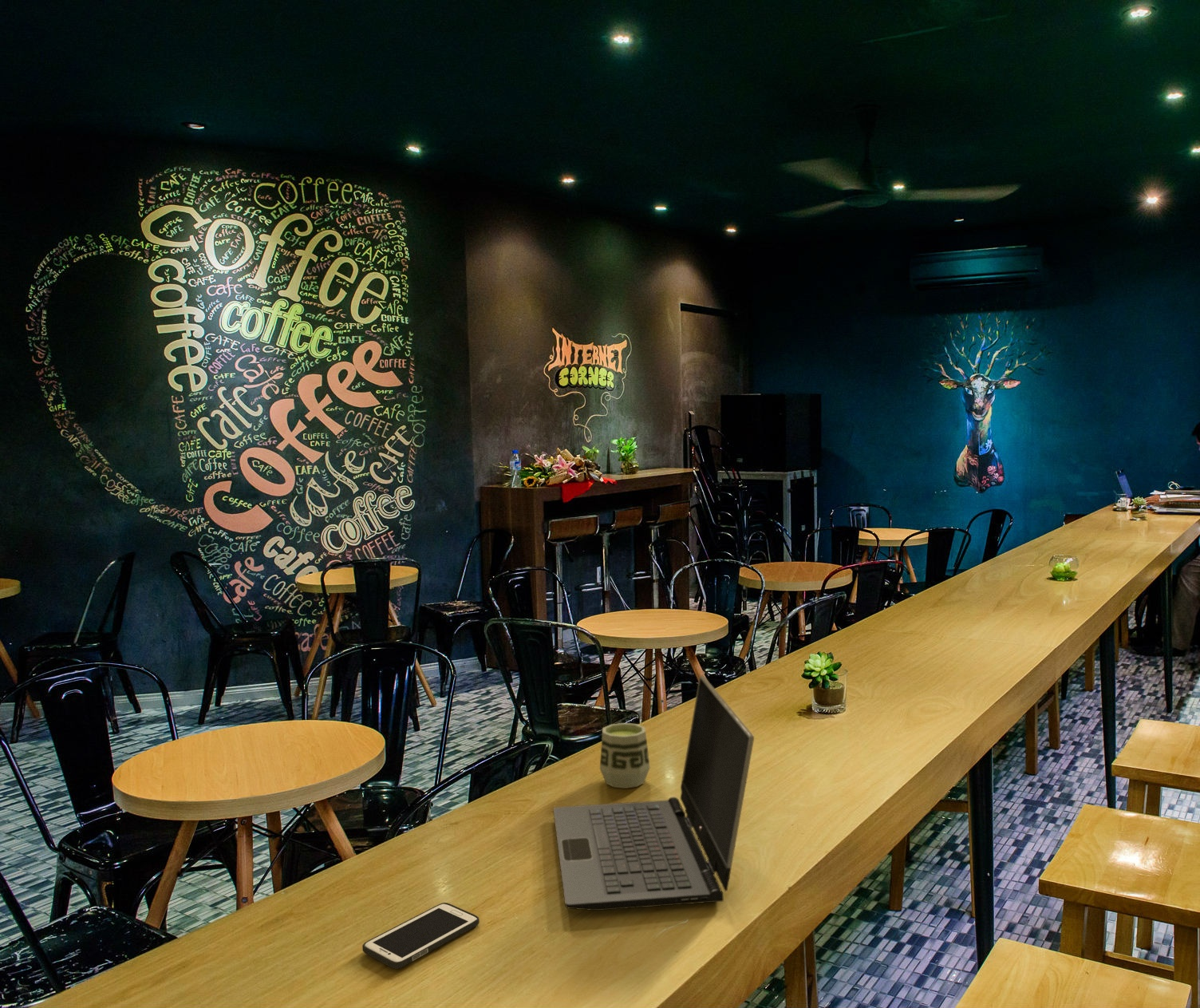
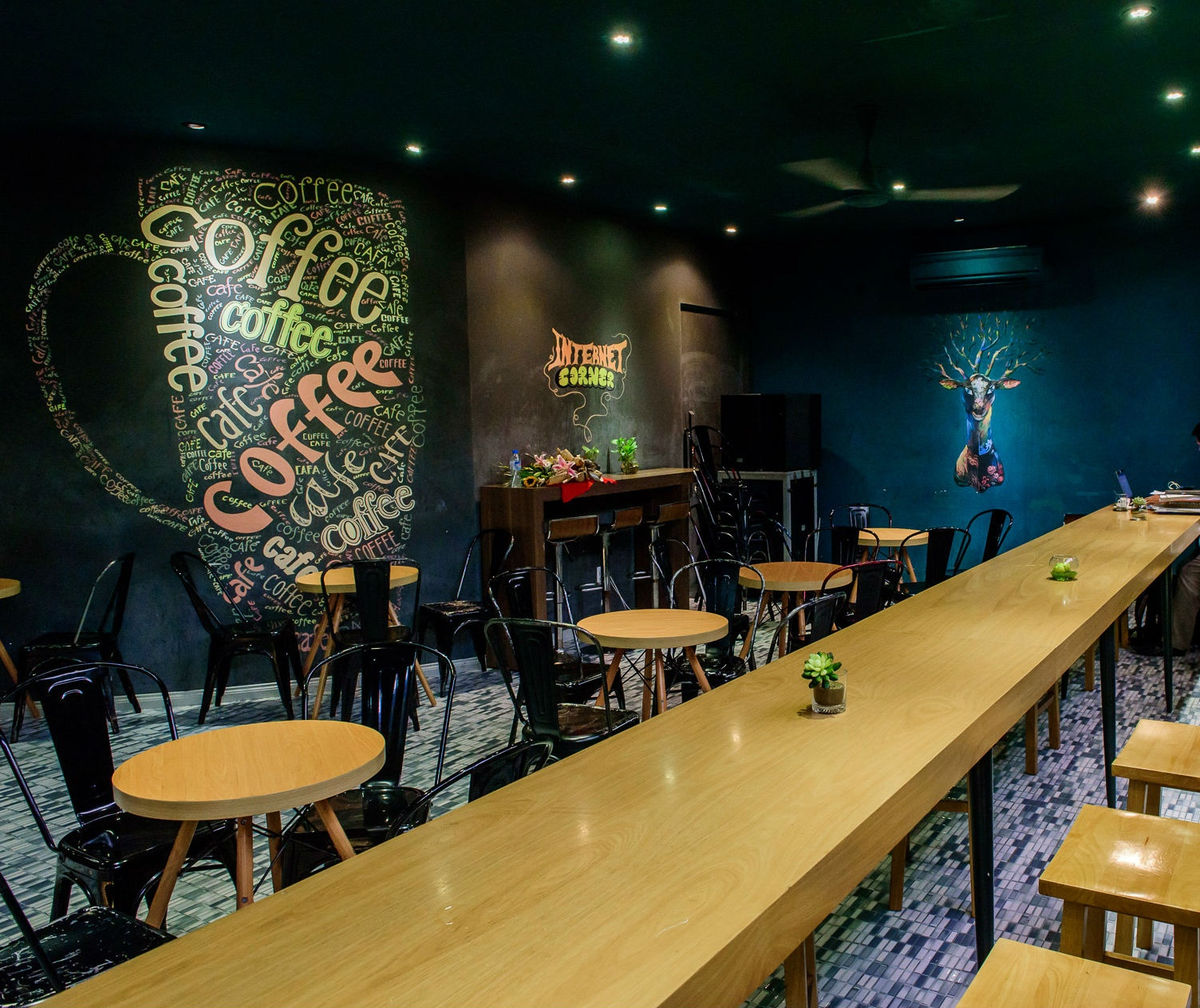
- cell phone [361,902,480,970]
- laptop computer [552,674,755,911]
- cup [599,722,650,789]
